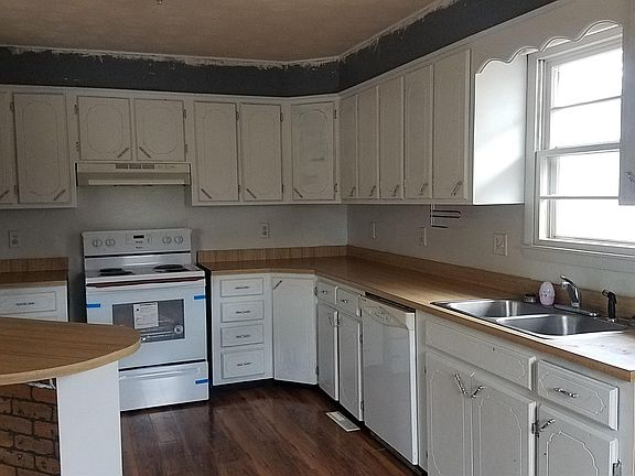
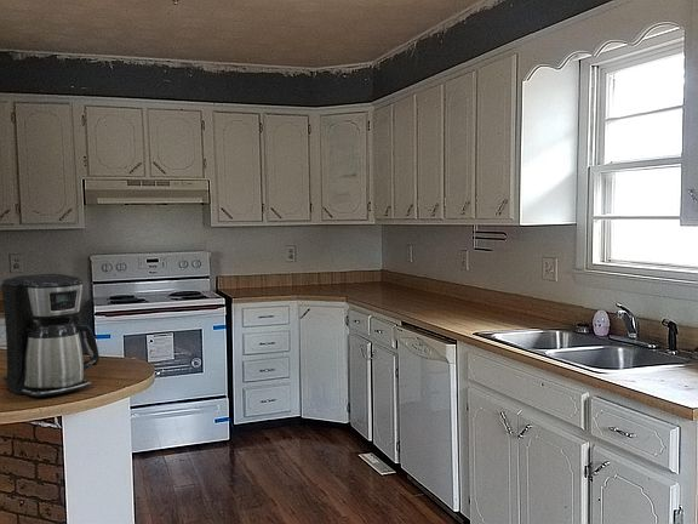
+ coffee maker [0,273,101,399]
